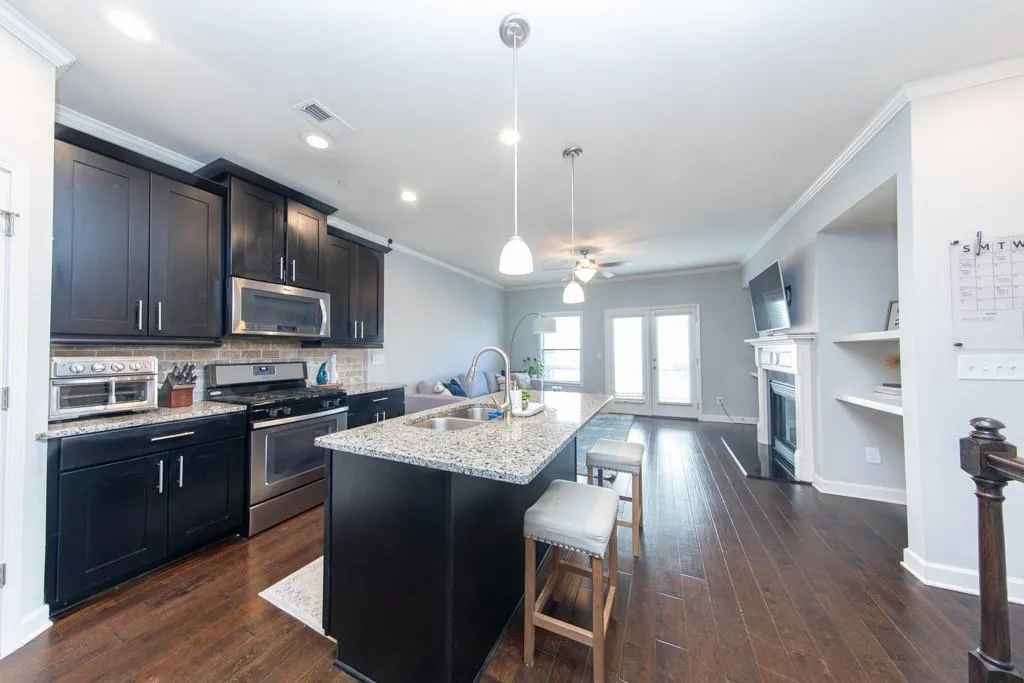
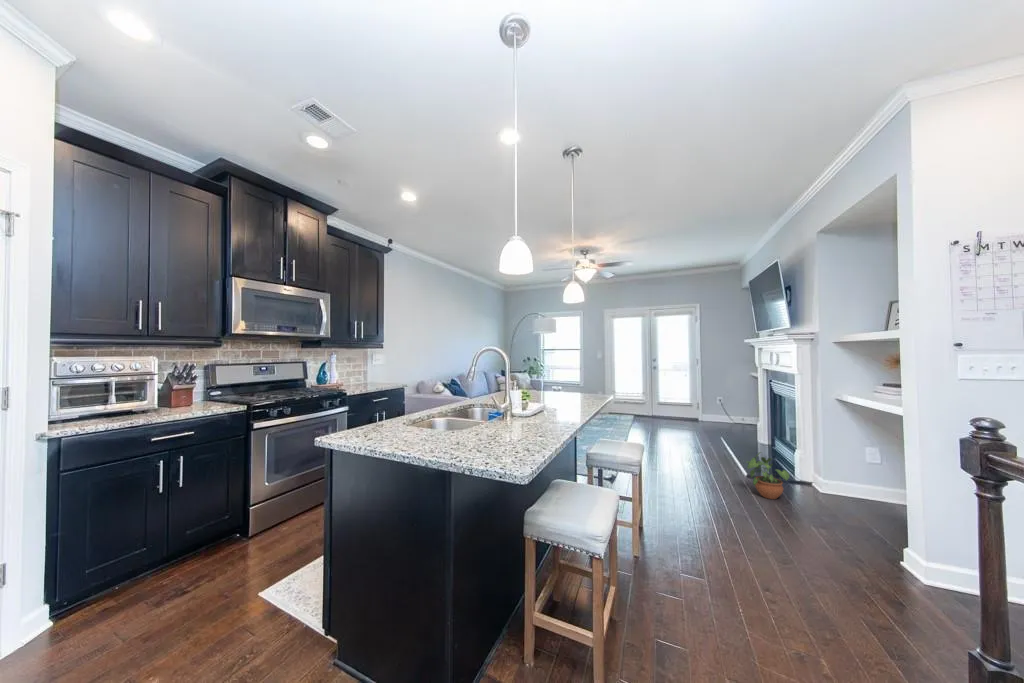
+ potted plant [744,451,790,500]
